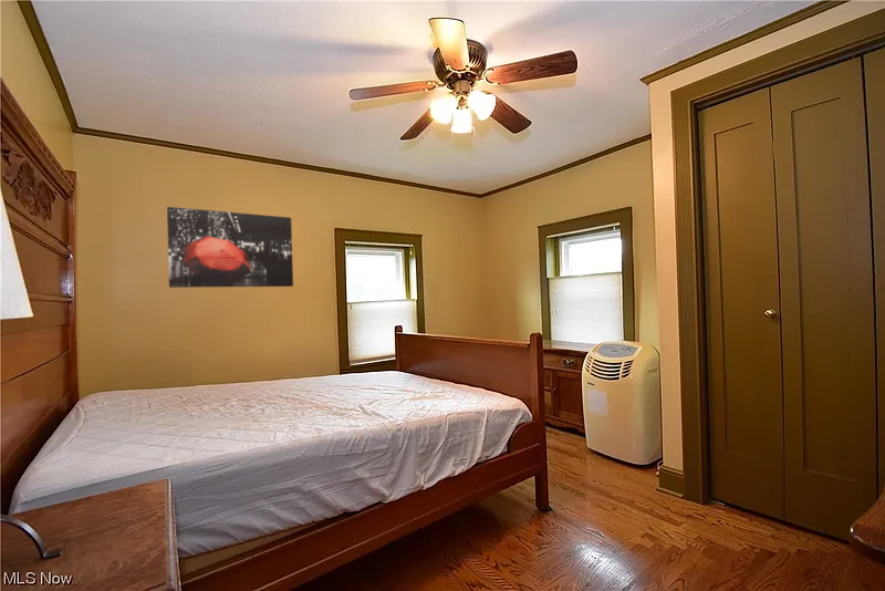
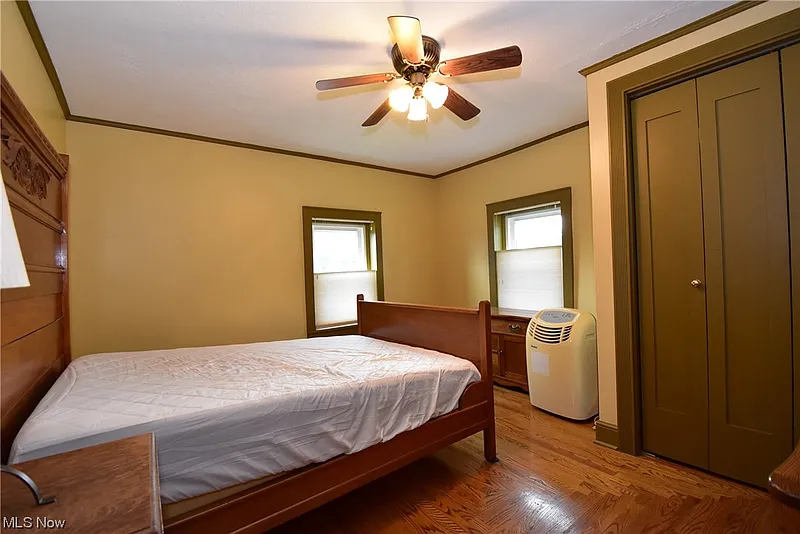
- wall art [166,206,294,289]
